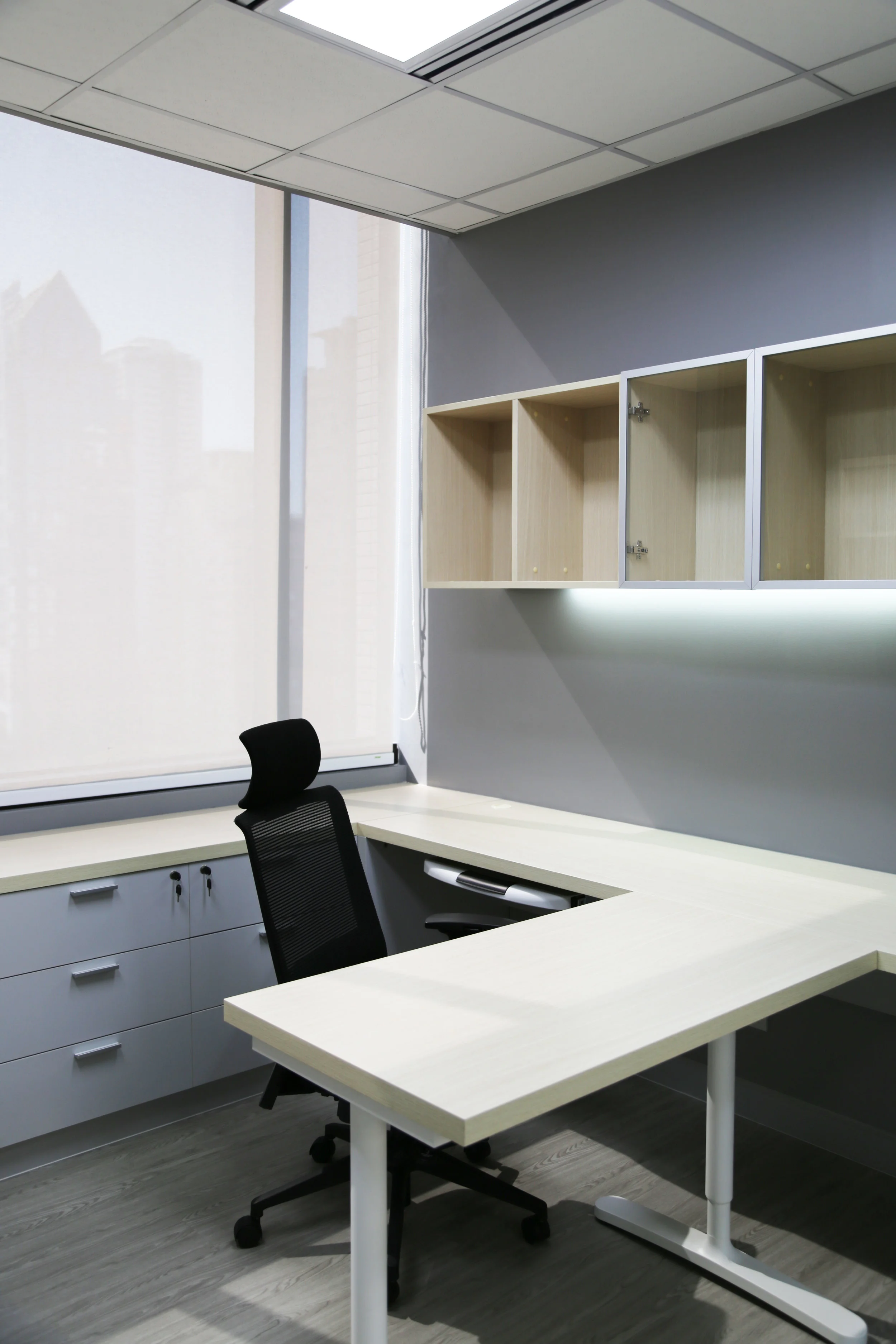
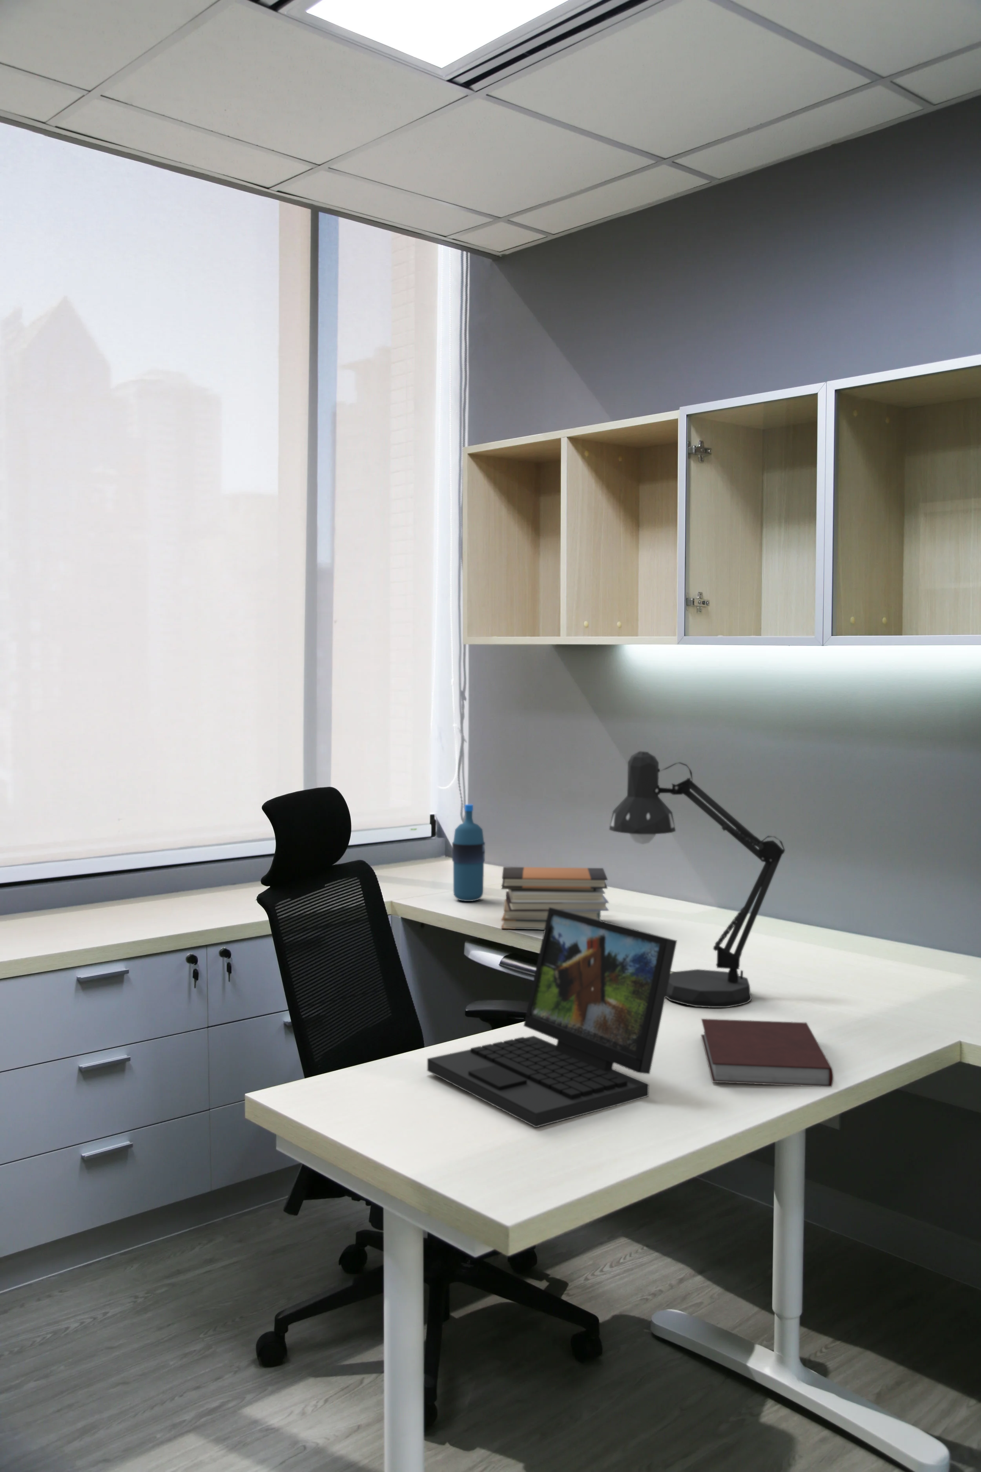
+ notebook [701,1019,834,1088]
+ desk lamp [609,750,786,1008]
+ laptop [427,907,678,1128]
+ water bottle [452,804,485,901]
+ book stack [500,866,610,930]
